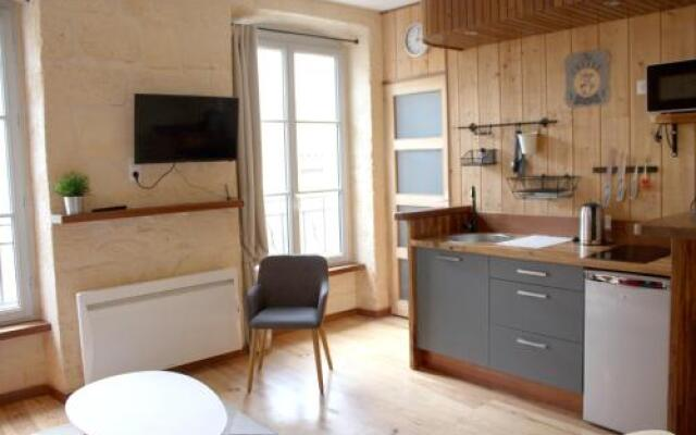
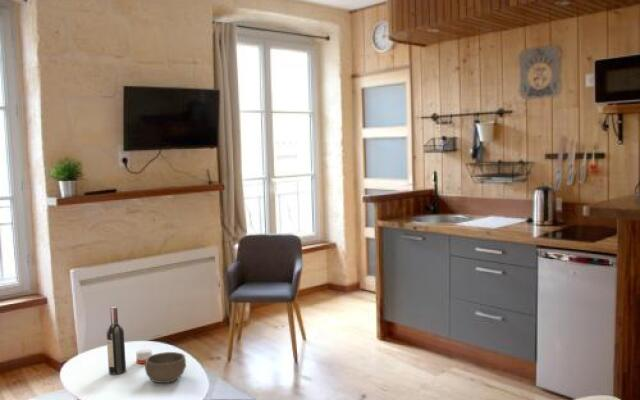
+ candle [135,346,153,365]
+ bowl [144,351,187,384]
+ wine bottle [105,306,127,376]
